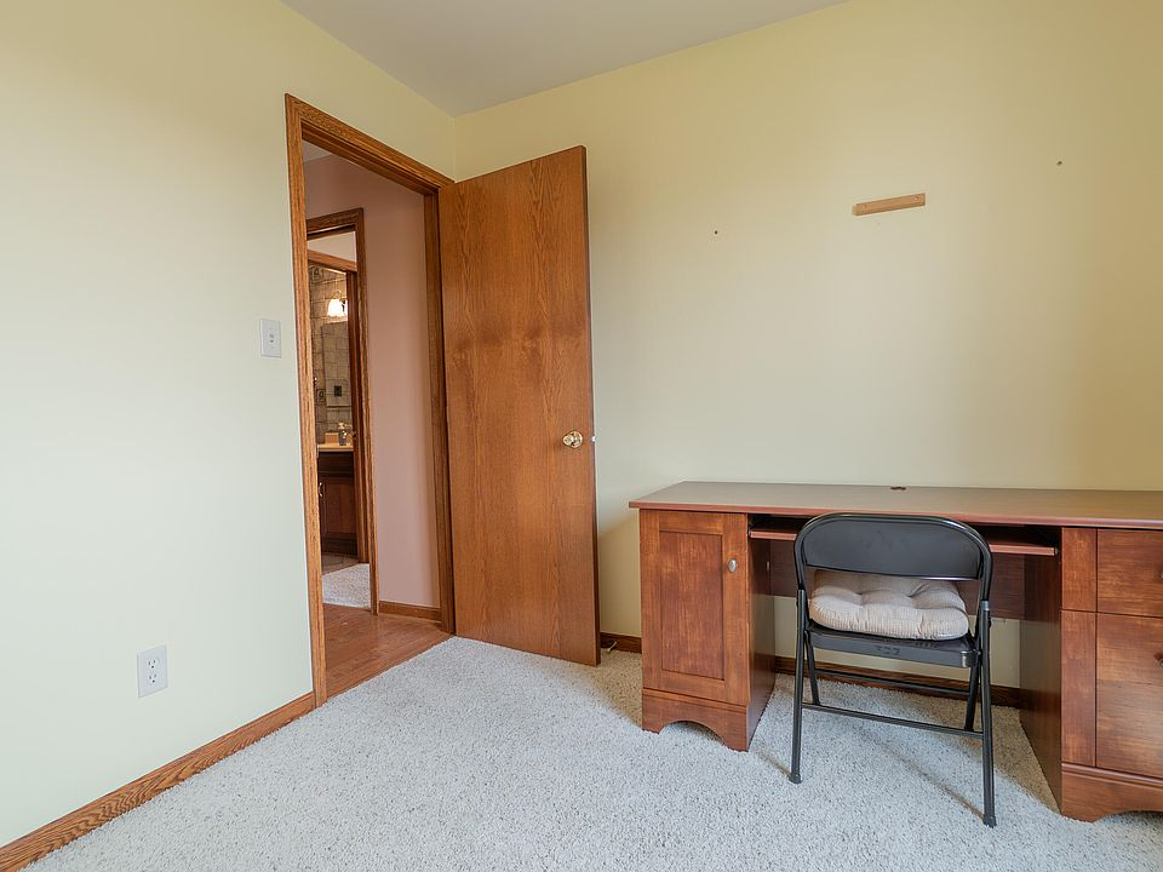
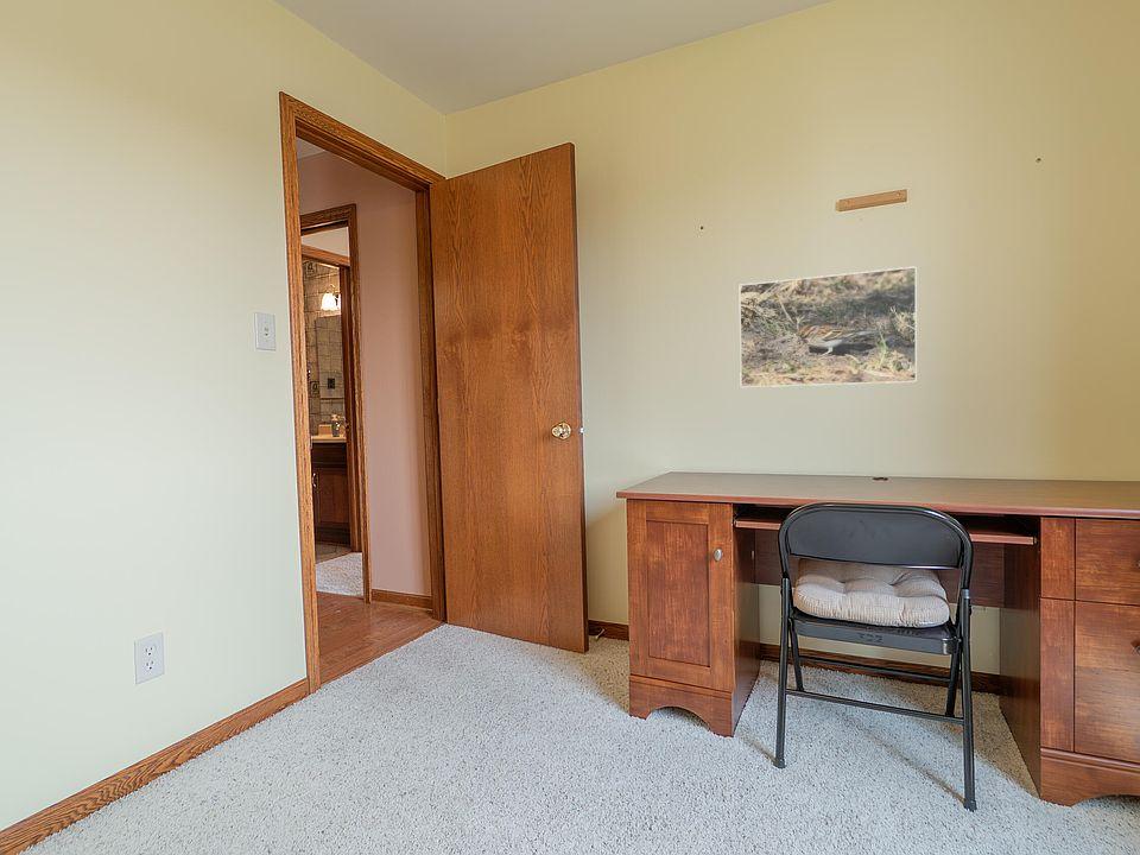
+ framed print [739,265,918,388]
